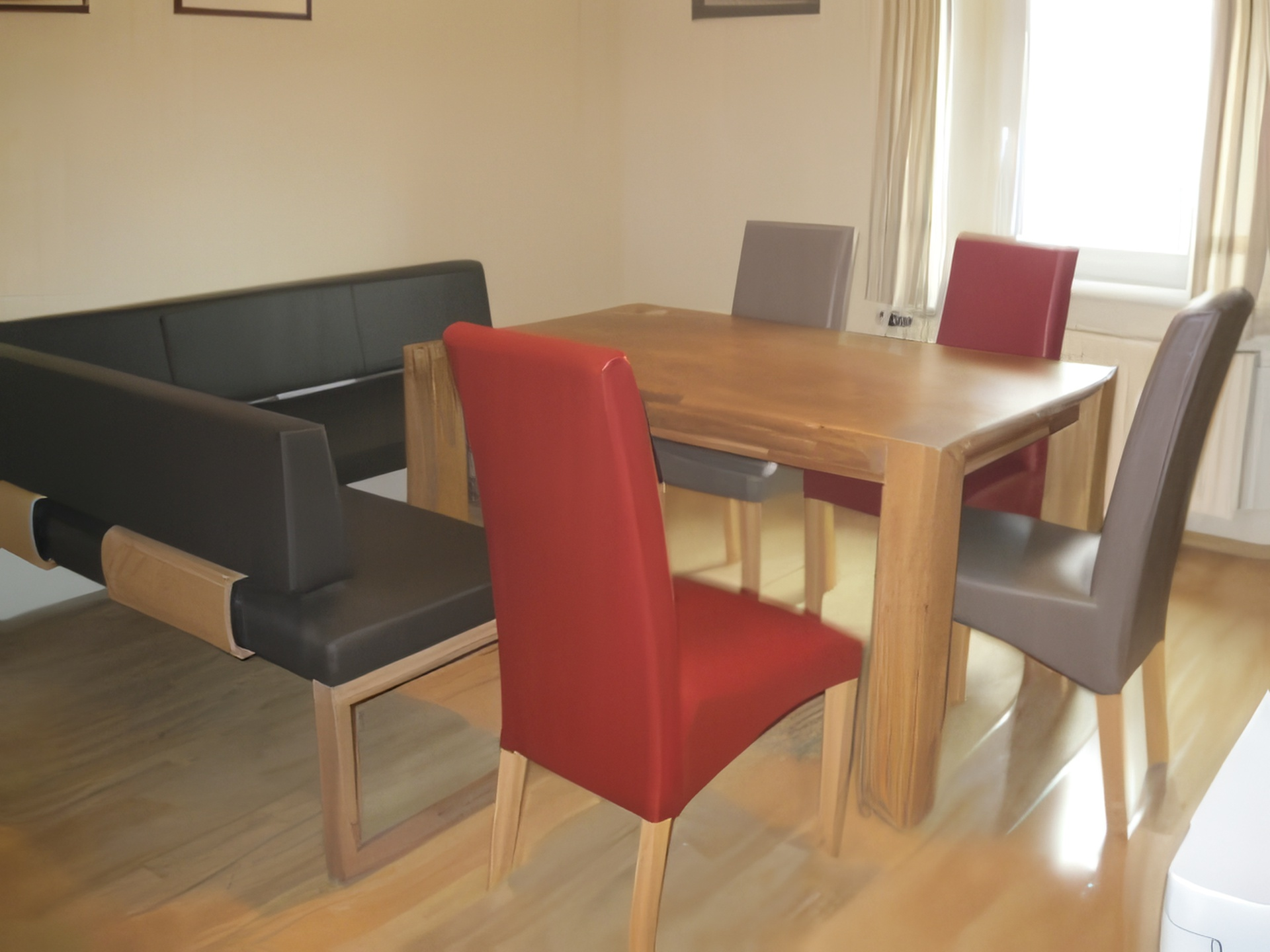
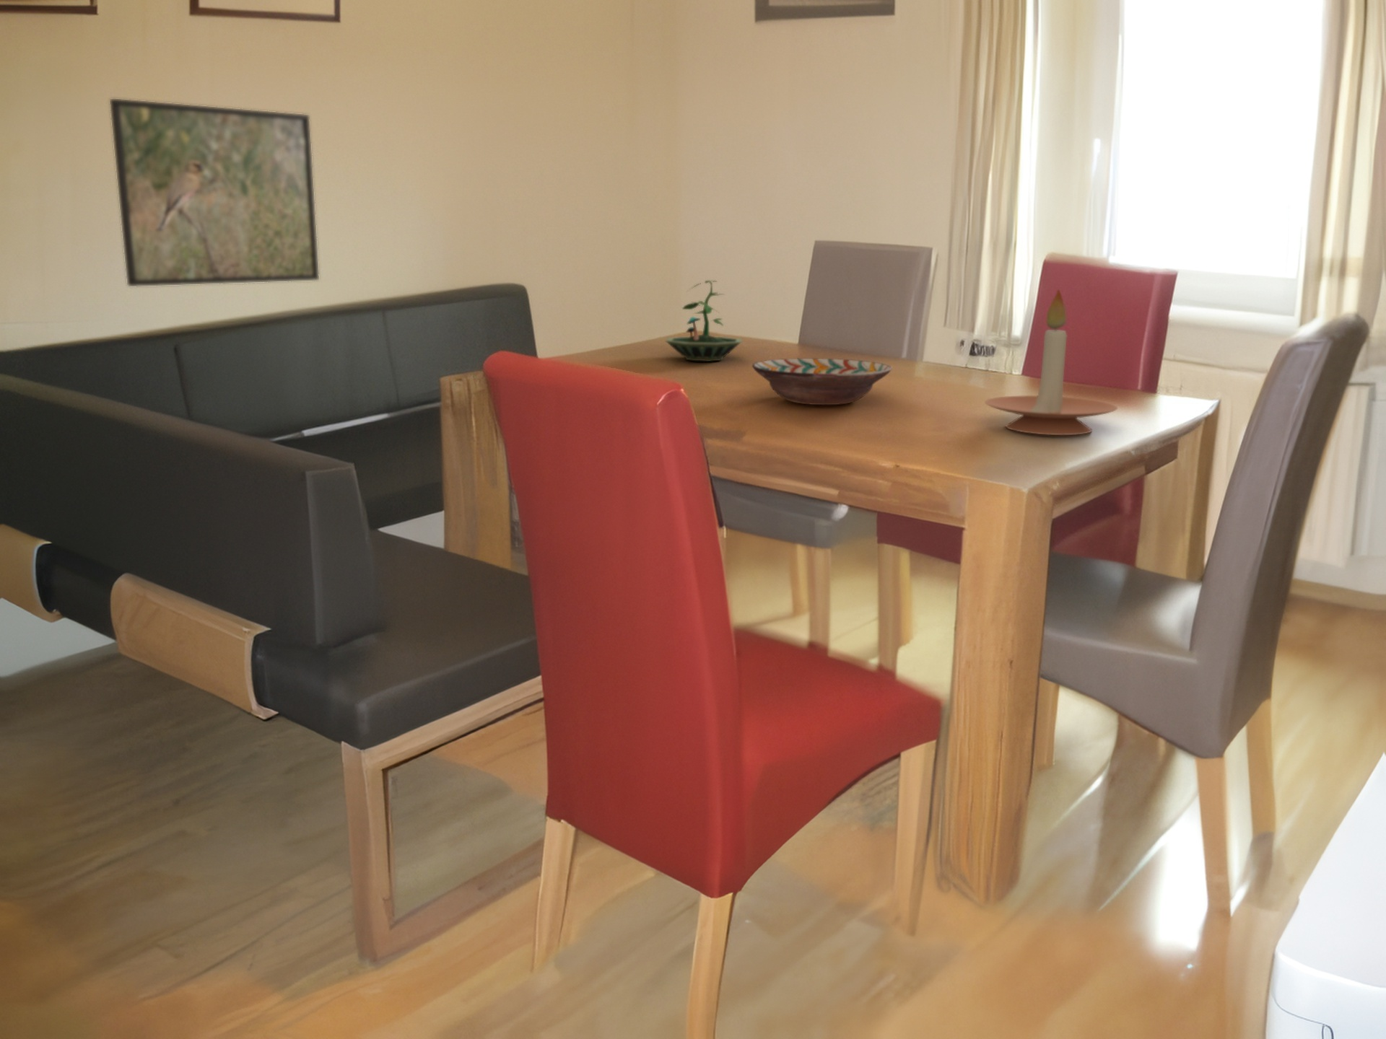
+ decorative bowl [752,358,893,406]
+ terrarium [665,279,743,362]
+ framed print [109,98,320,287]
+ candle holder [984,288,1119,435]
